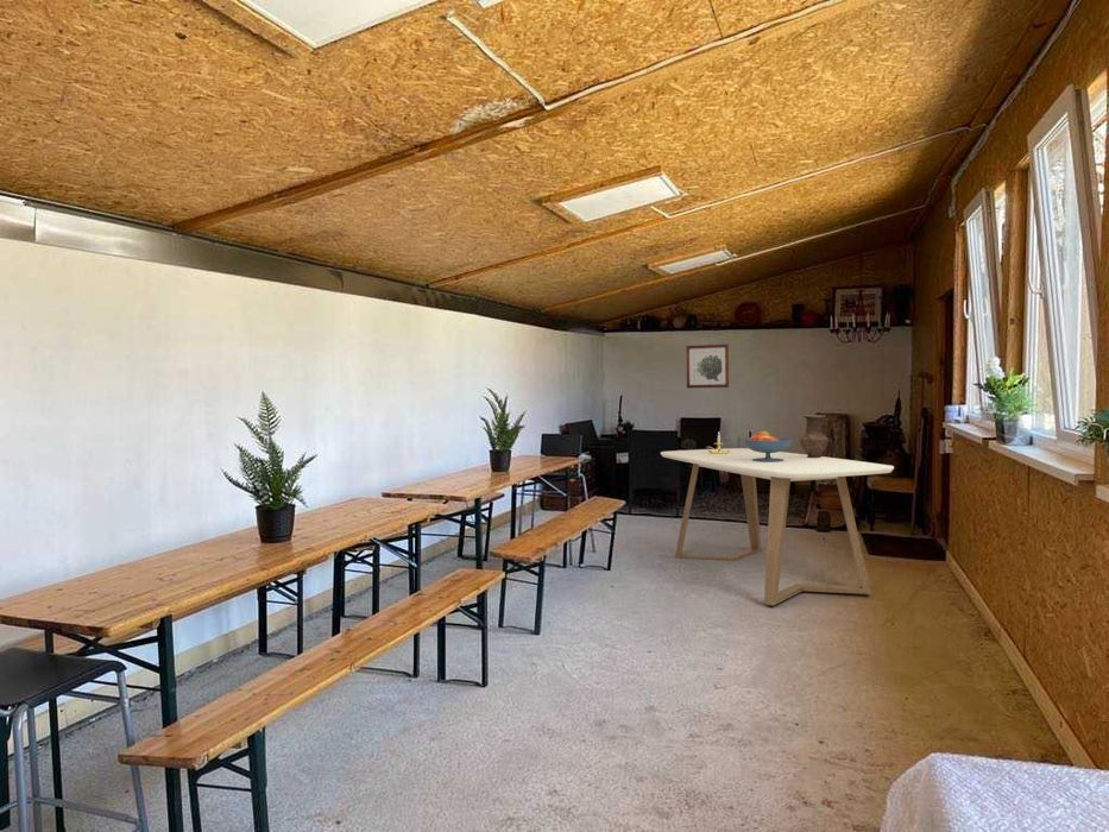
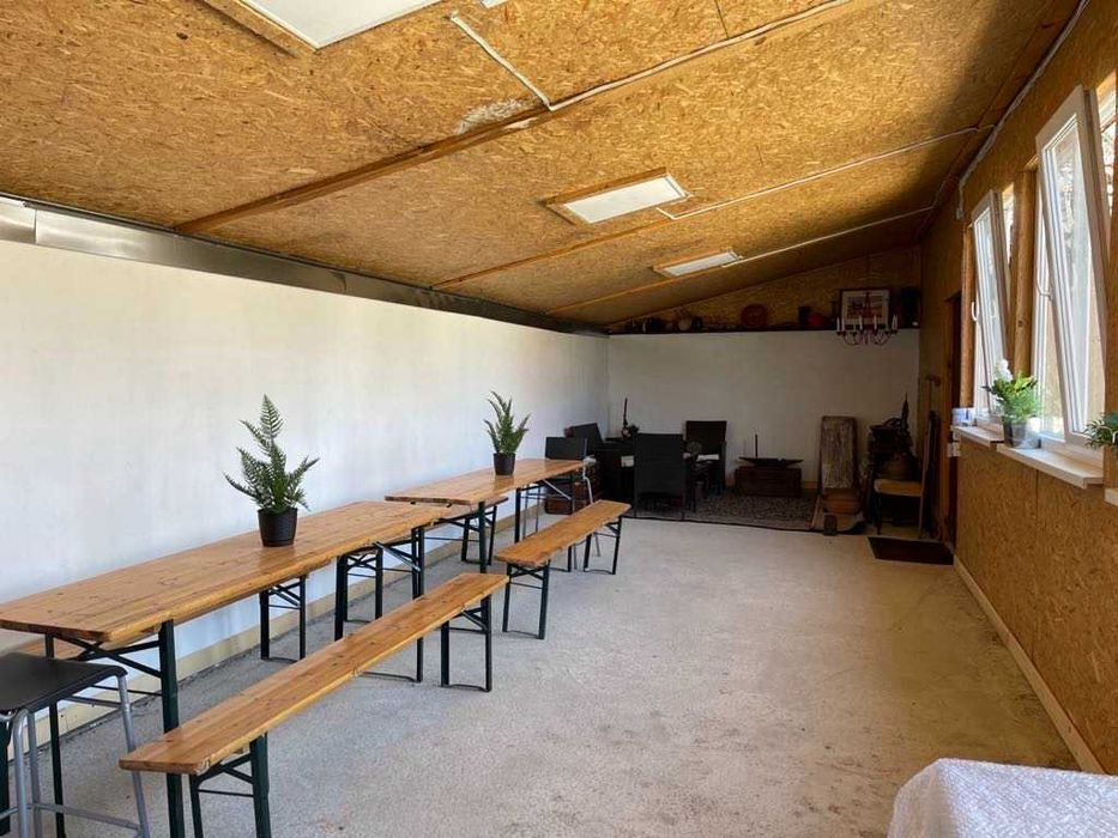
- dining table [660,447,895,606]
- vase [799,414,830,458]
- candle holder [706,433,730,454]
- fruit bowl [743,430,794,462]
- wall art [685,343,730,390]
